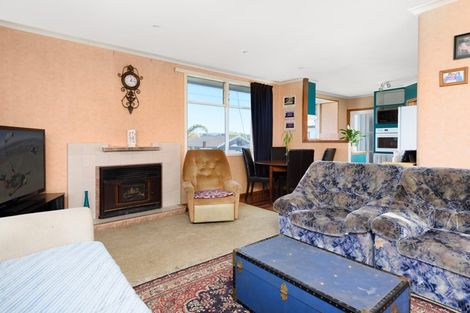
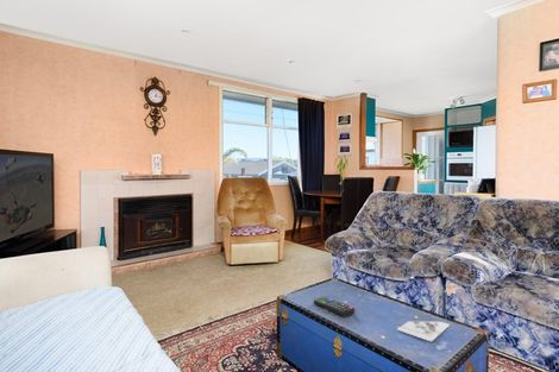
+ architectural model [396,320,451,342]
+ remote control [313,296,356,317]
